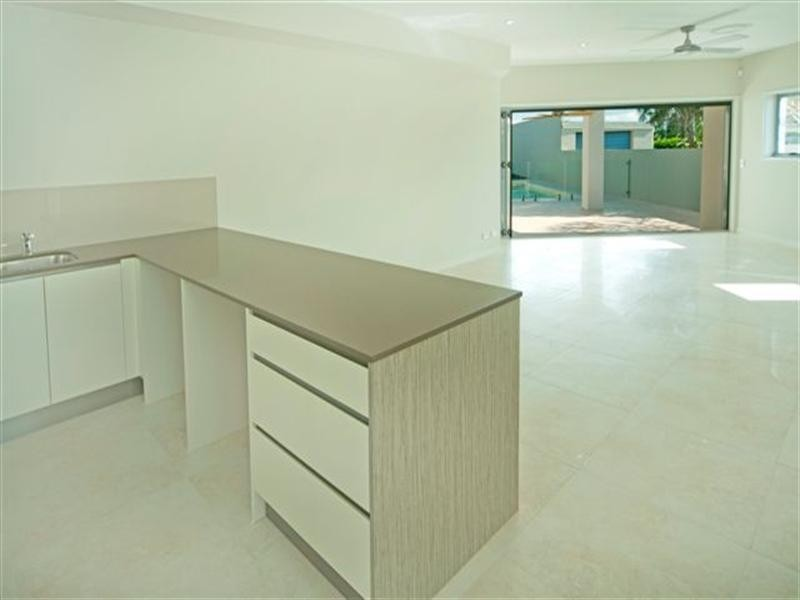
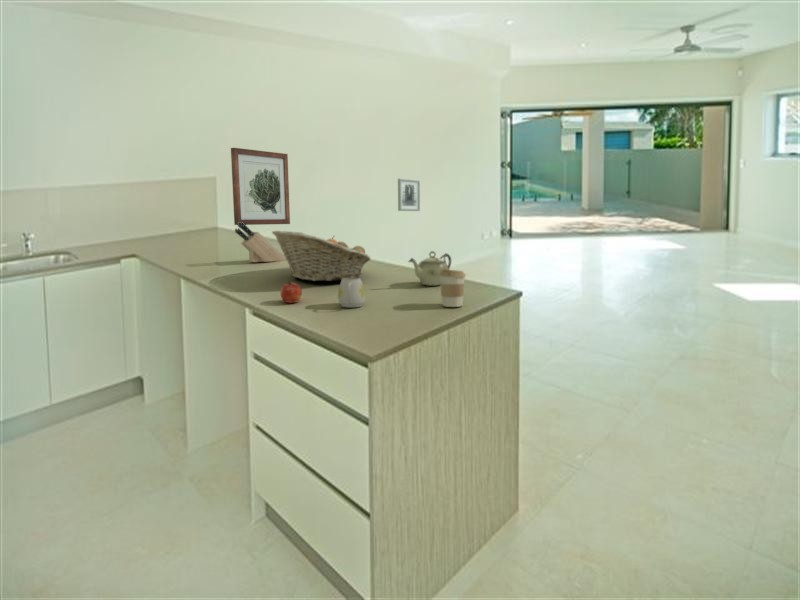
+ fruit basket [271,230,371,282]
+ wall art [397,177,421,212]
+ wall art [230,147,291,226]
+ mug [337,277,366,308]
+ apple [280,280,303,304]
+ teapot [408,250,452,286]
+ coffee cup [439,269,467,308]
+ knife block [234,222,287,263]
